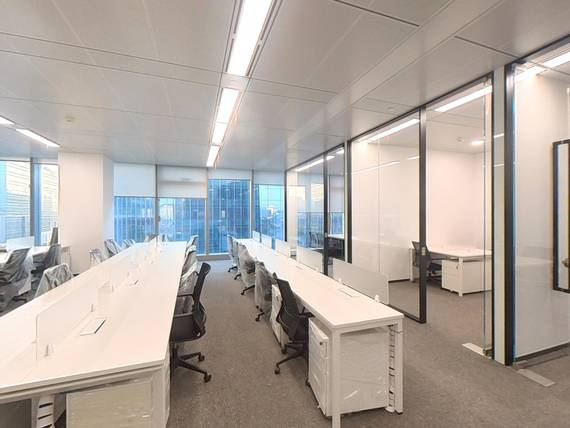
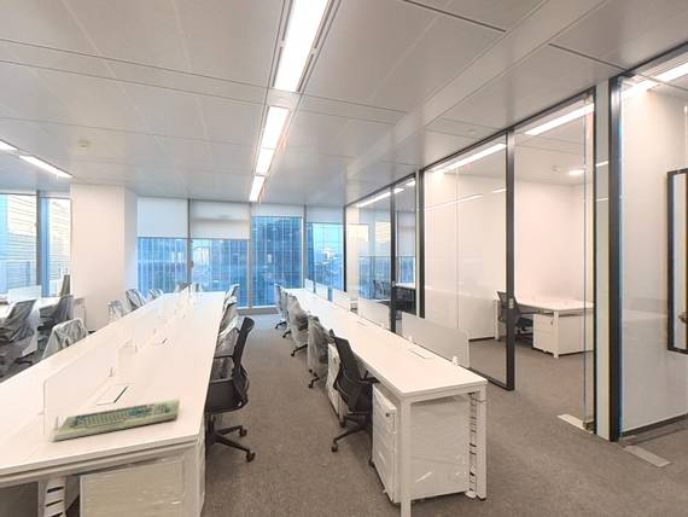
+ keyboard [54,397,181,442]
